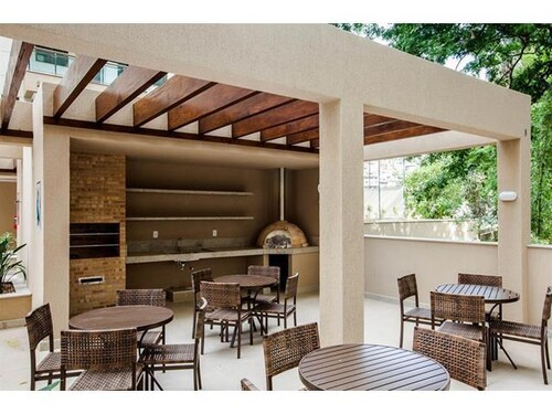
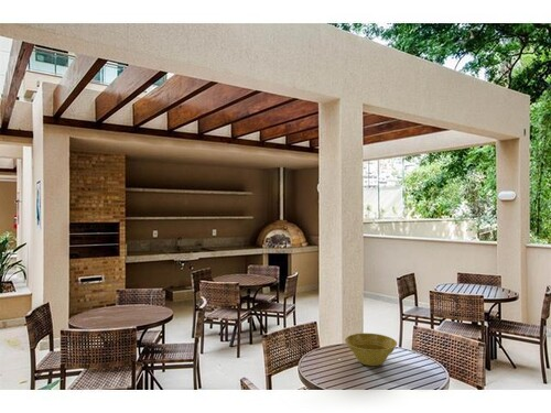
+ planter bowl [344,333,398,367]
